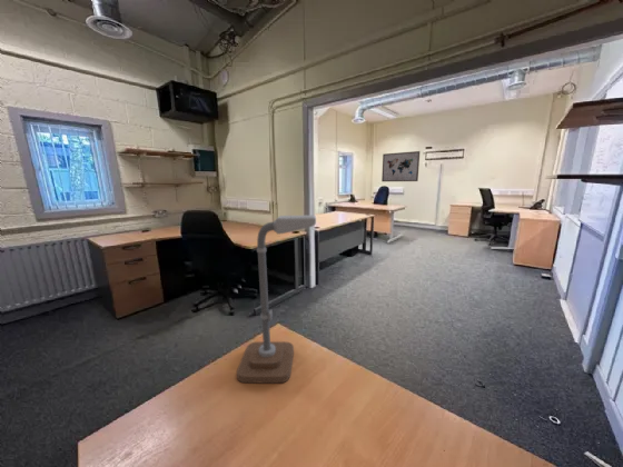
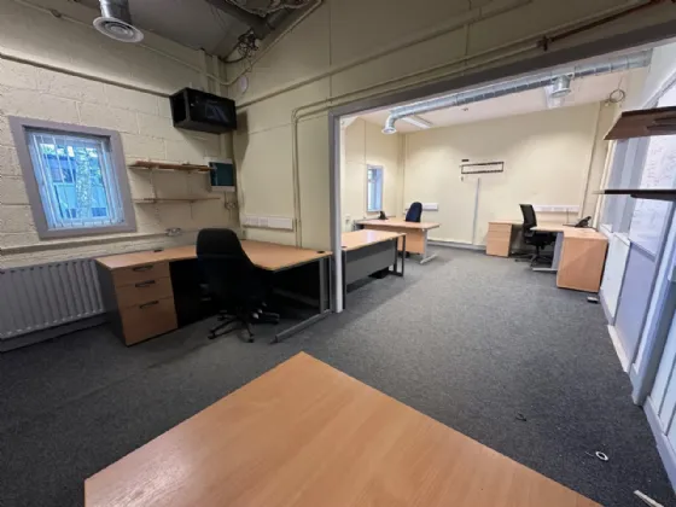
- wall art [380,150,421,182]
- desk lamp [236,215,317,384]
